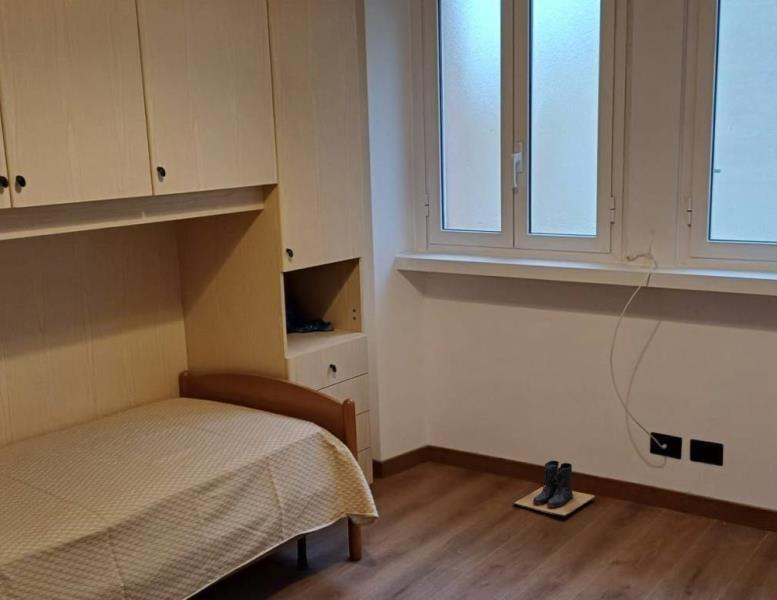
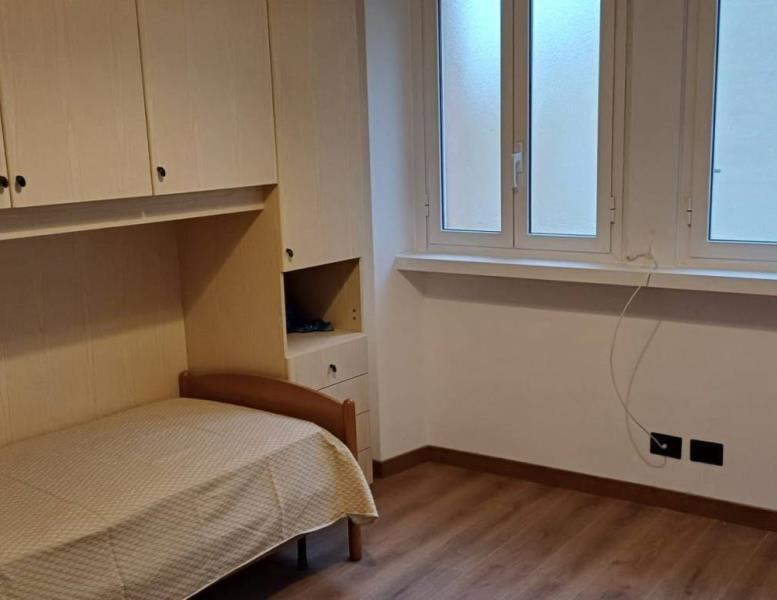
- boots [512,460,596,518]
